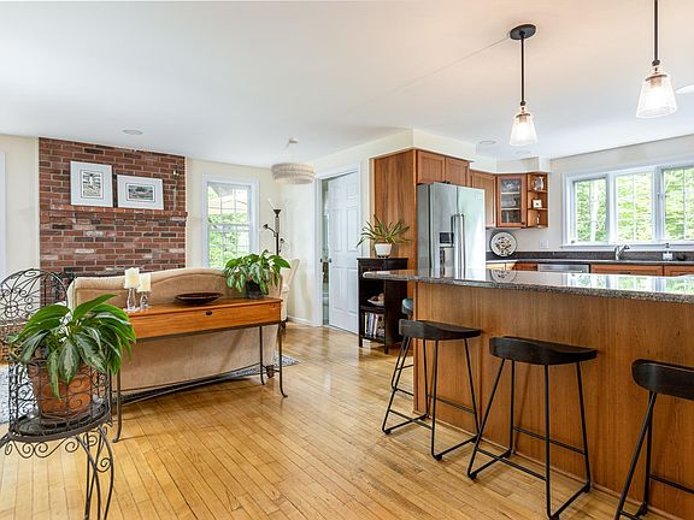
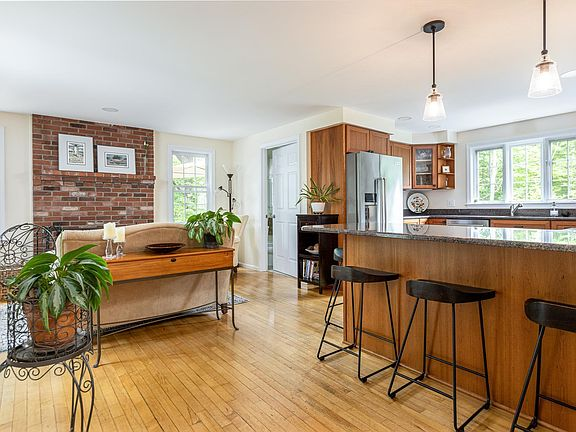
- chandelier [270,137,317,185]
